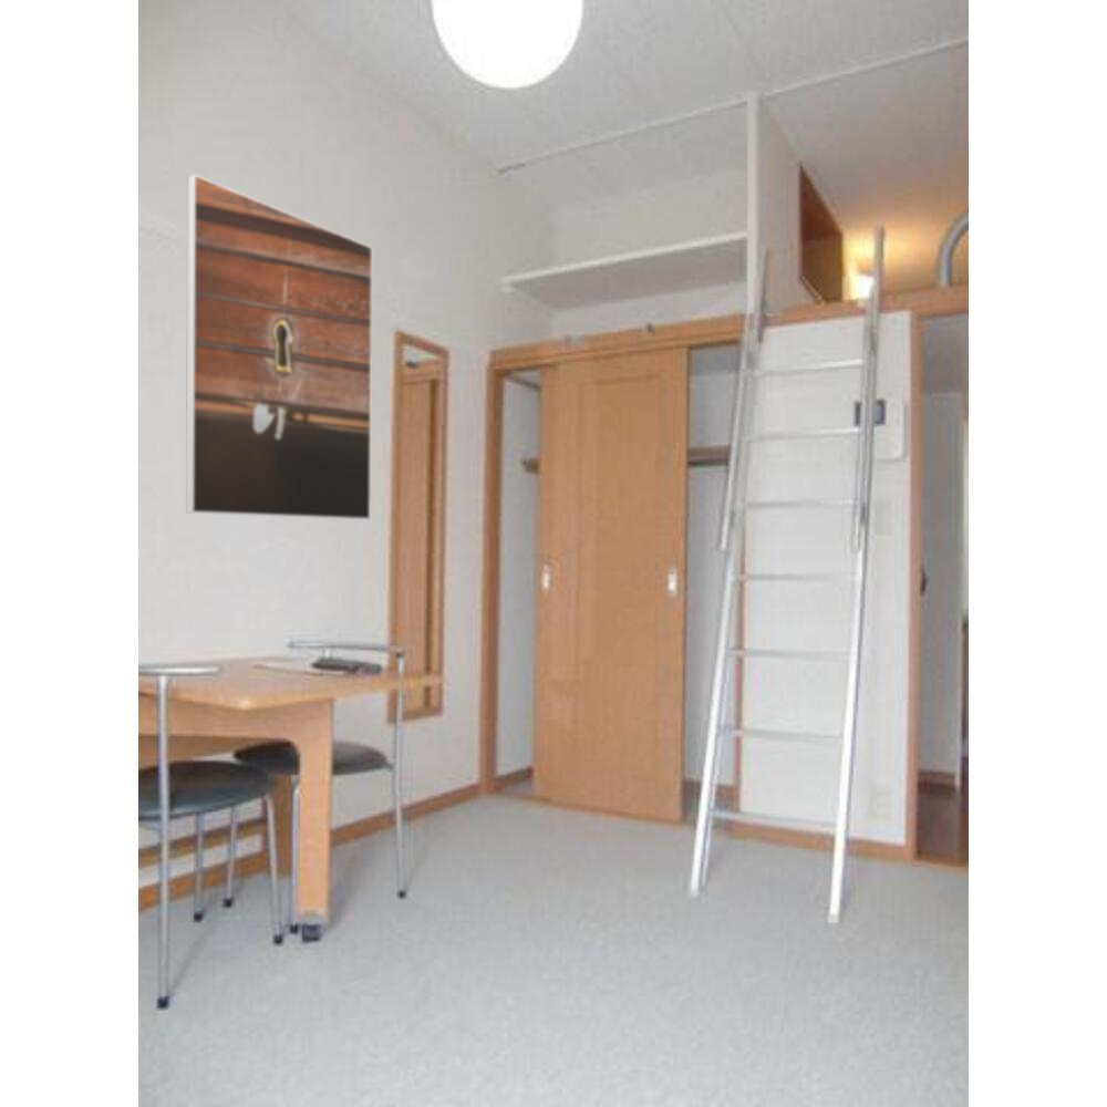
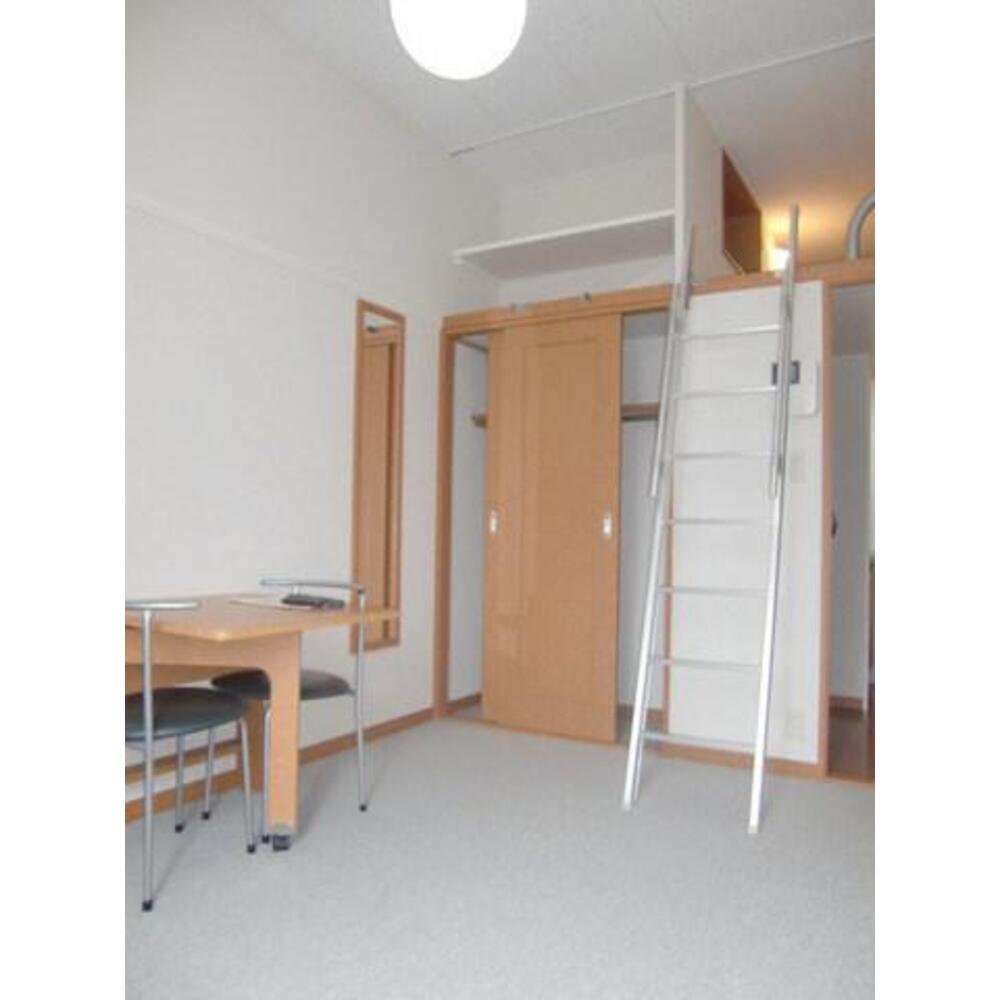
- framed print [185,173,373,520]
